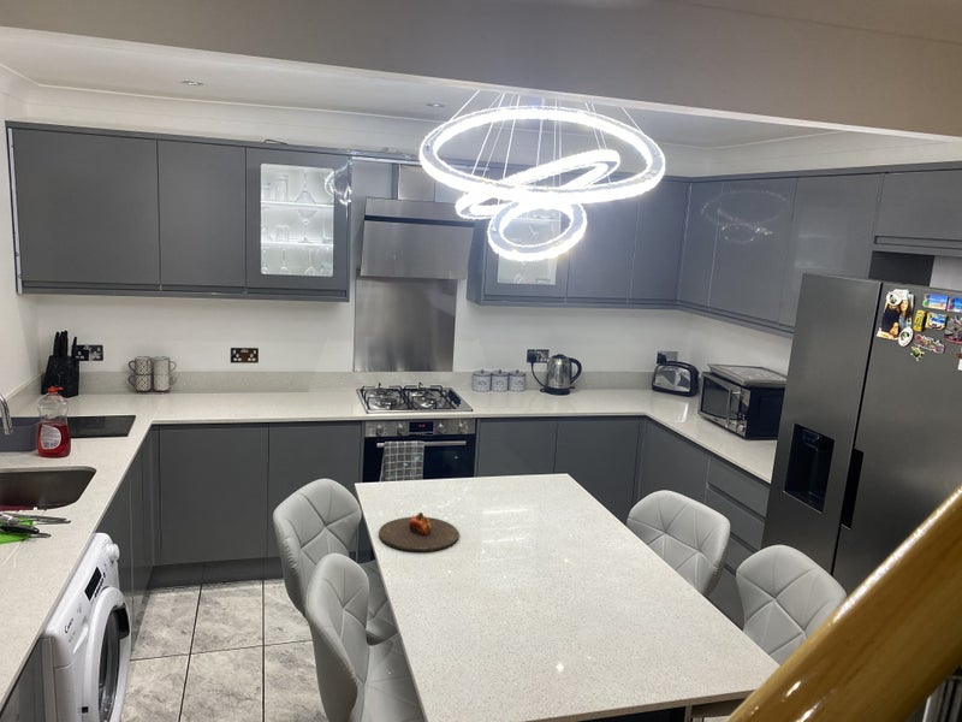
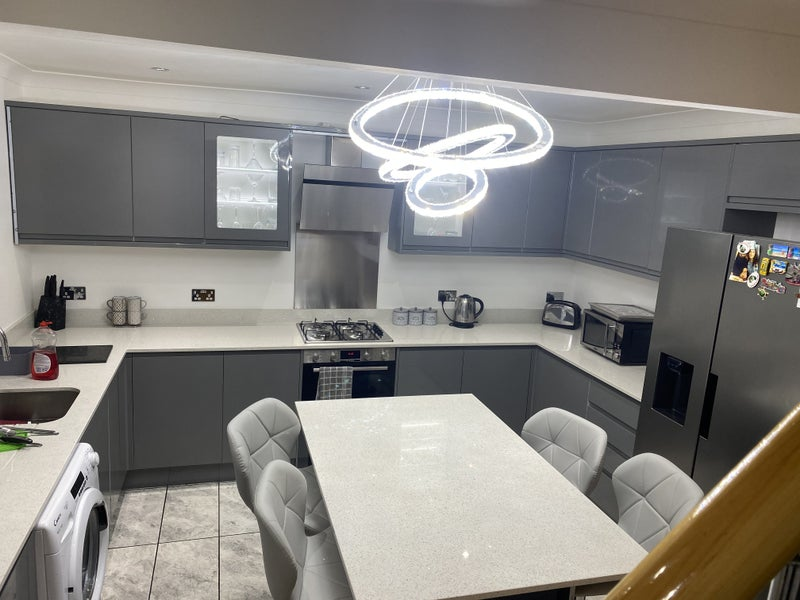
- plate [378,511,461,552]
